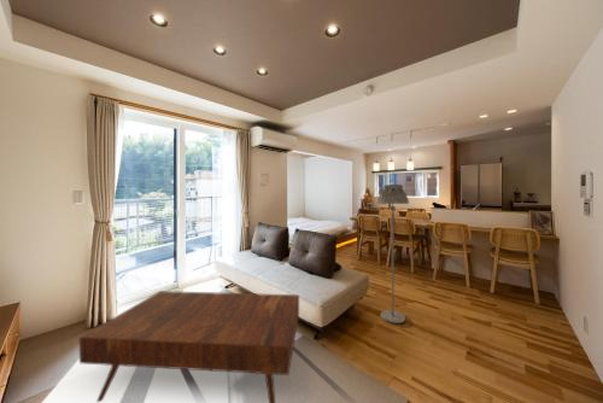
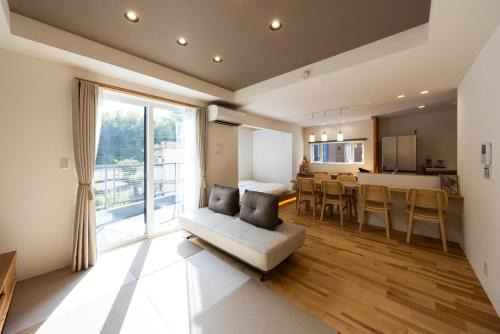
- floor lamp [376,183,410,325]
- coffee table [78,290,300,403]
